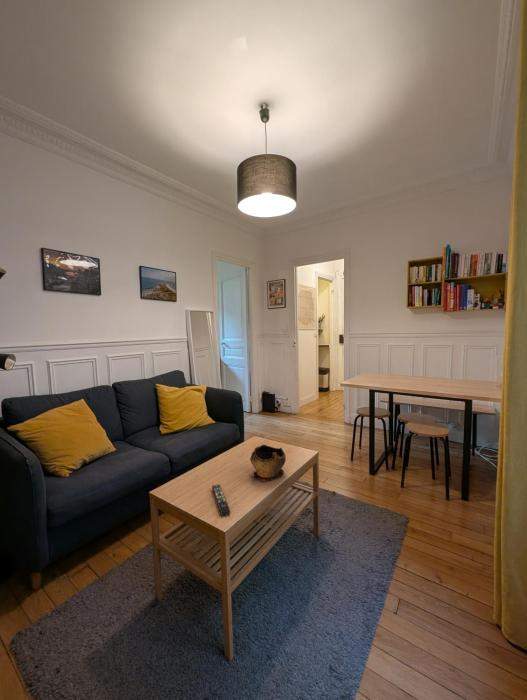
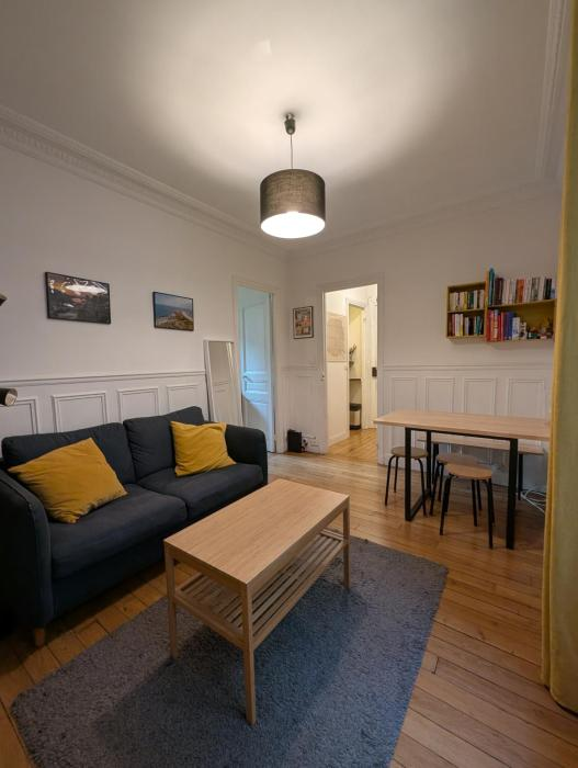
- decorative bowl [249,444,287,482]
- remote control [211,483,231,517]
